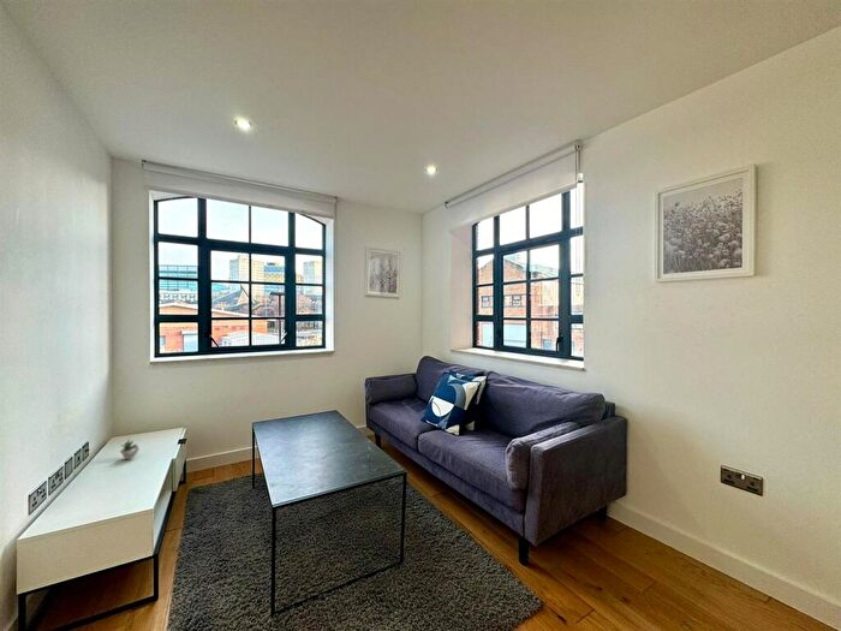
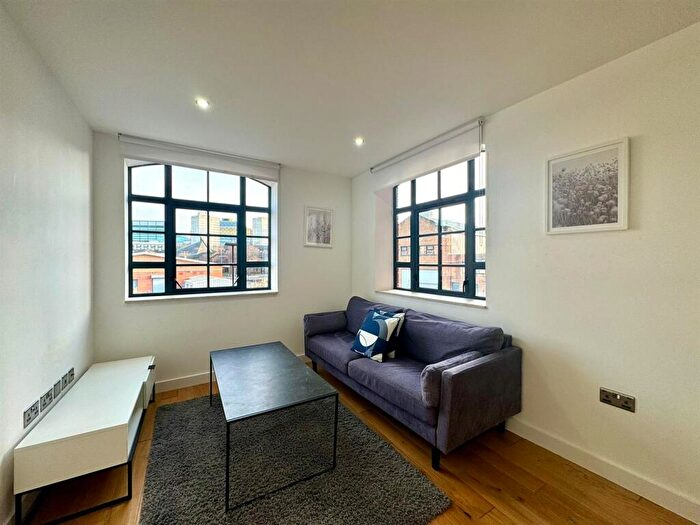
- succulent plant [119,435,153,460]
